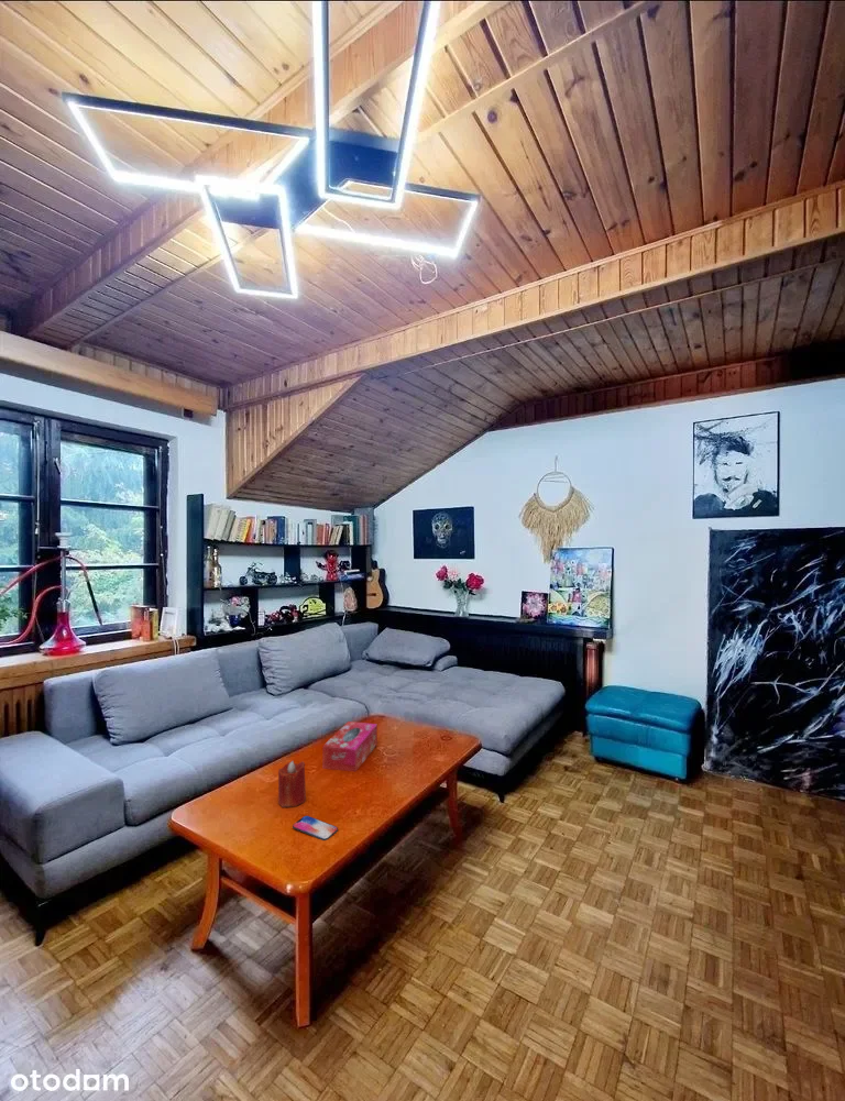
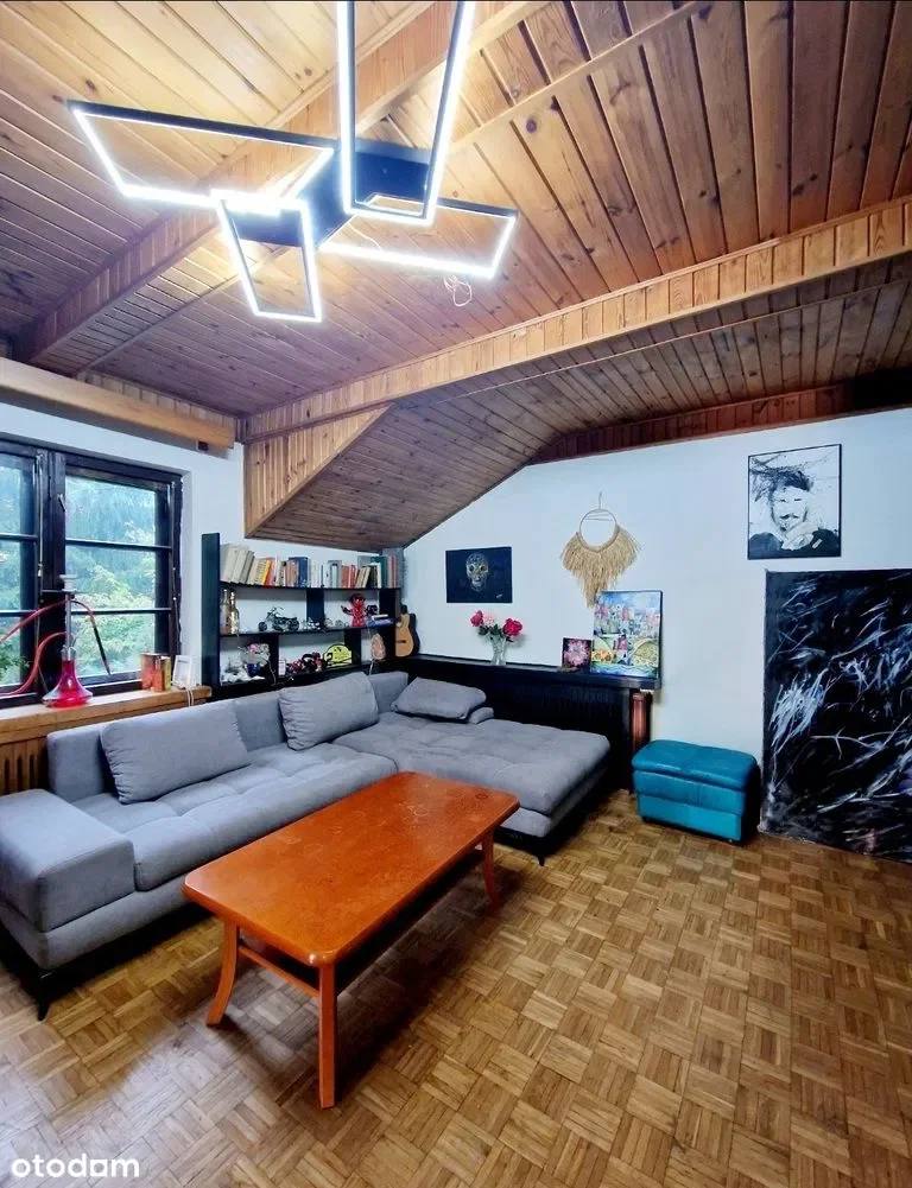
- tissue box [322,720,378,772]
- candle [277,760,307,808]
- smartphone [292,815,339,841]
